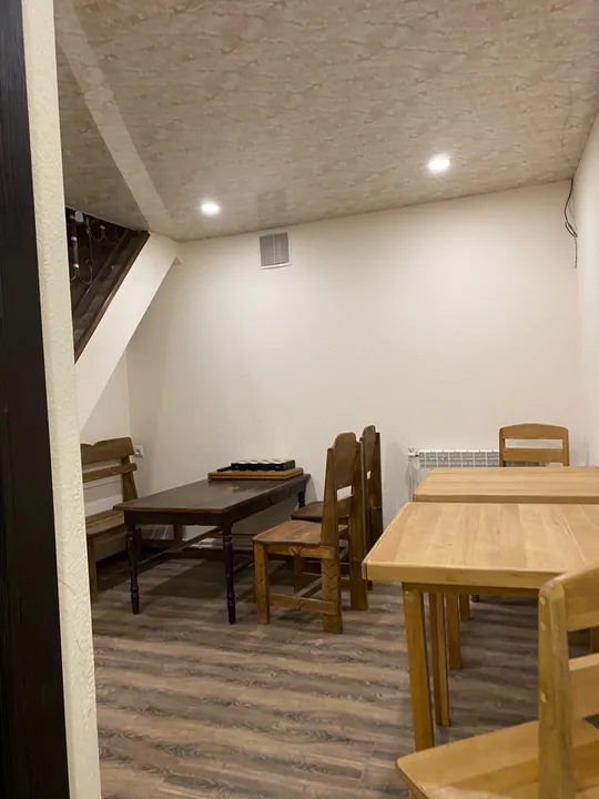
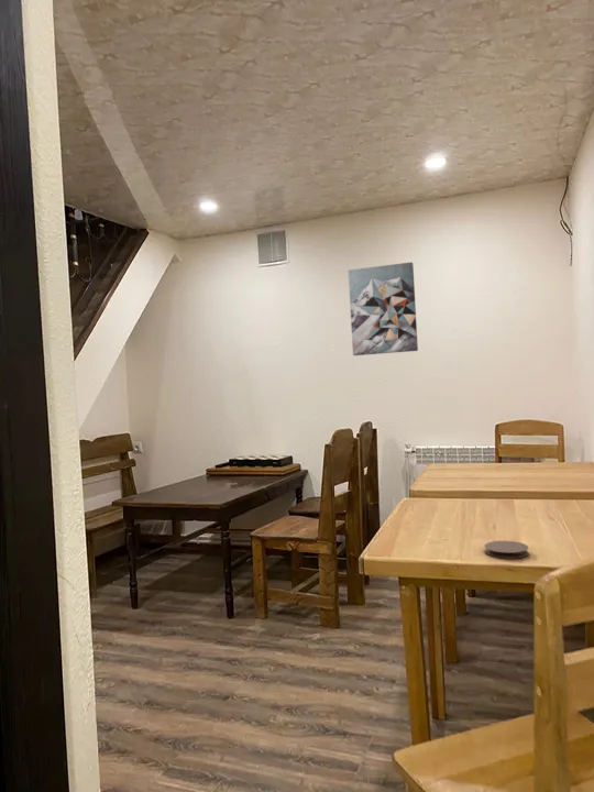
+ coaster [484,540,530,560]
+ wall art [348,261,419,356]
